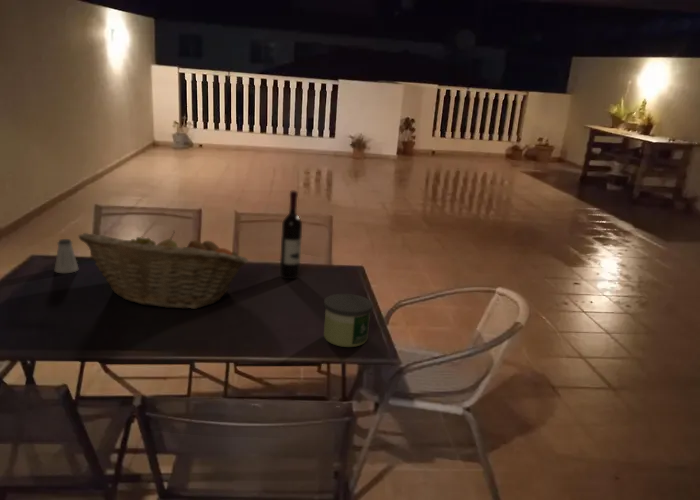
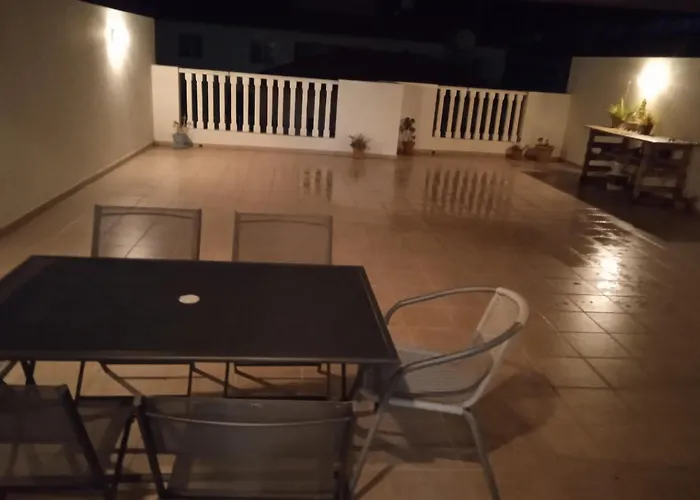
- wine bottle [279,190,303,280]
- candle [323,293,374,348]
- saltshaker [53,238,79,274]
- fruit basket [78,230,249,310]
